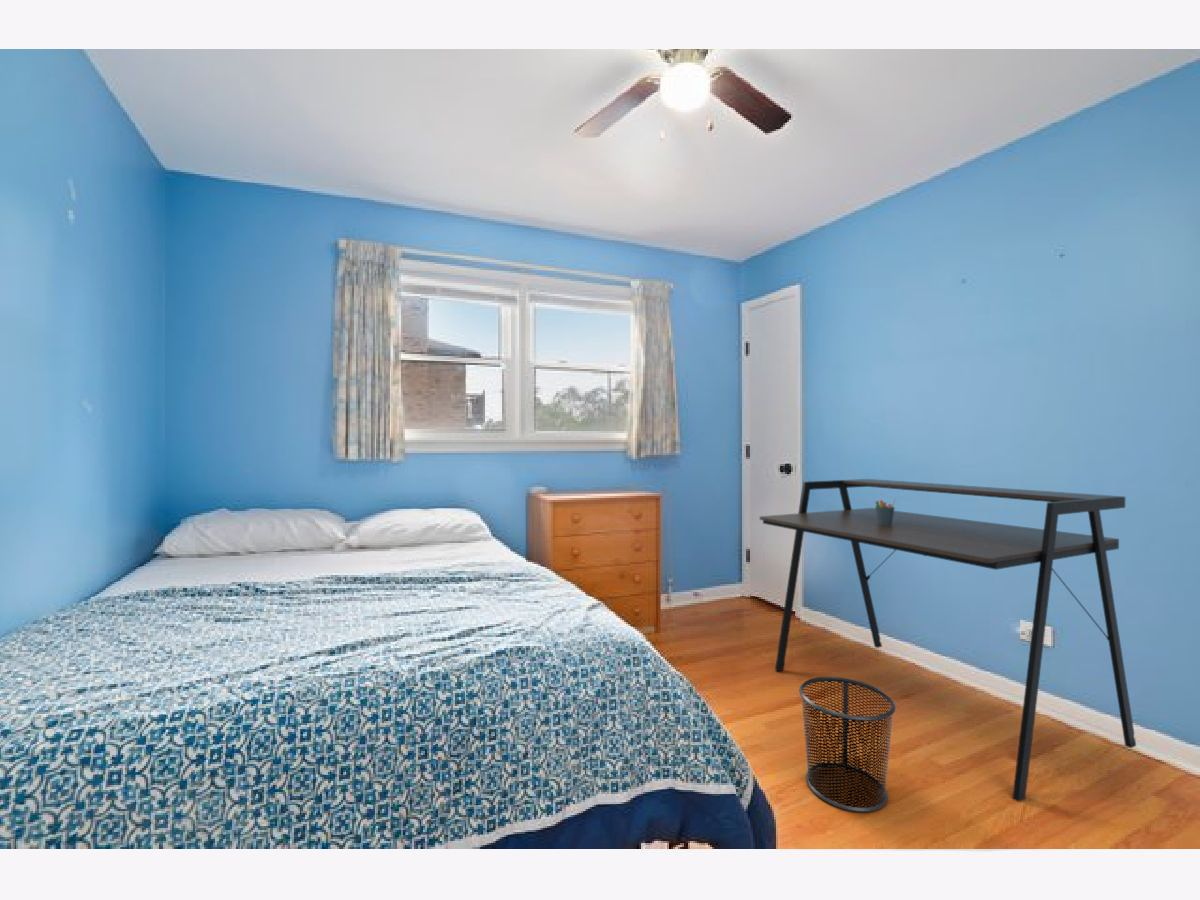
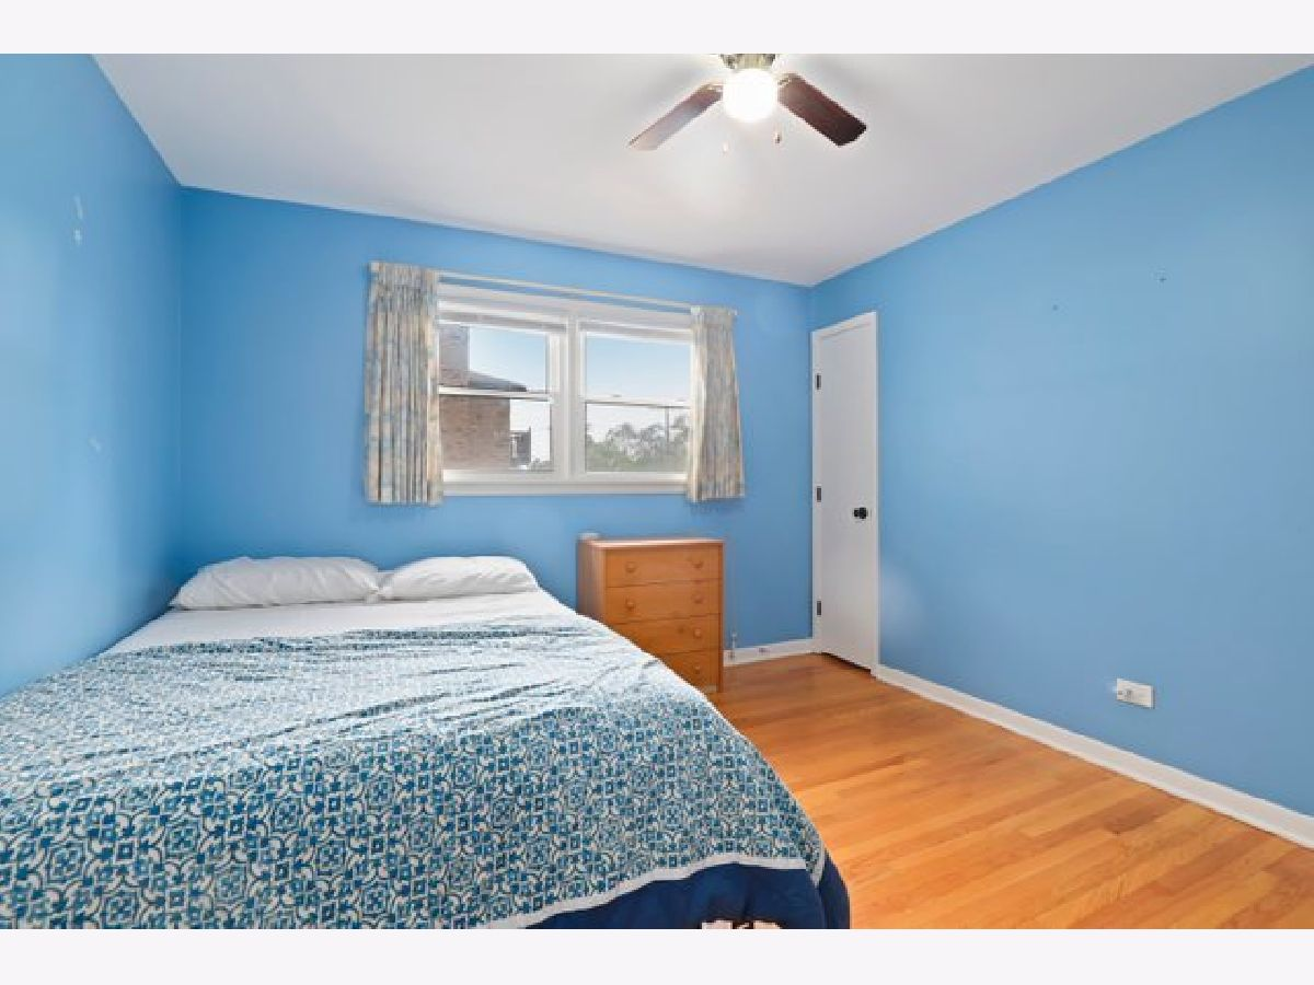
- desk [759,478,1137,803]
- pen holder [874,497,896,525]
- waste bin [798,676,897,813]
